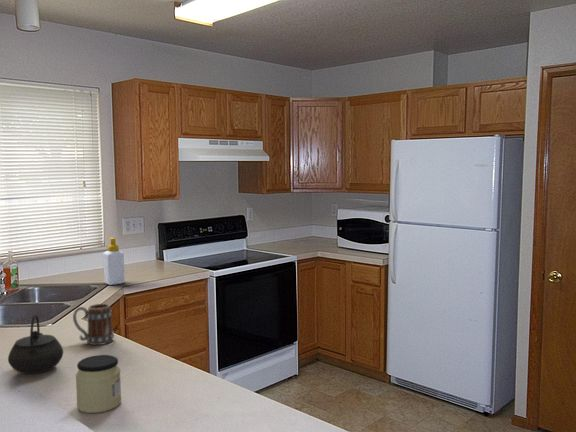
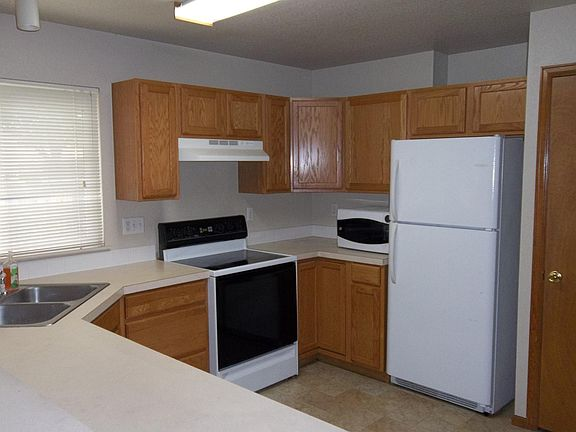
- jar [75,354,122,414]
- soap bottle [102,237,125,286]
- kettle [7,312,64,375]
- mug [72,303,115,346]
